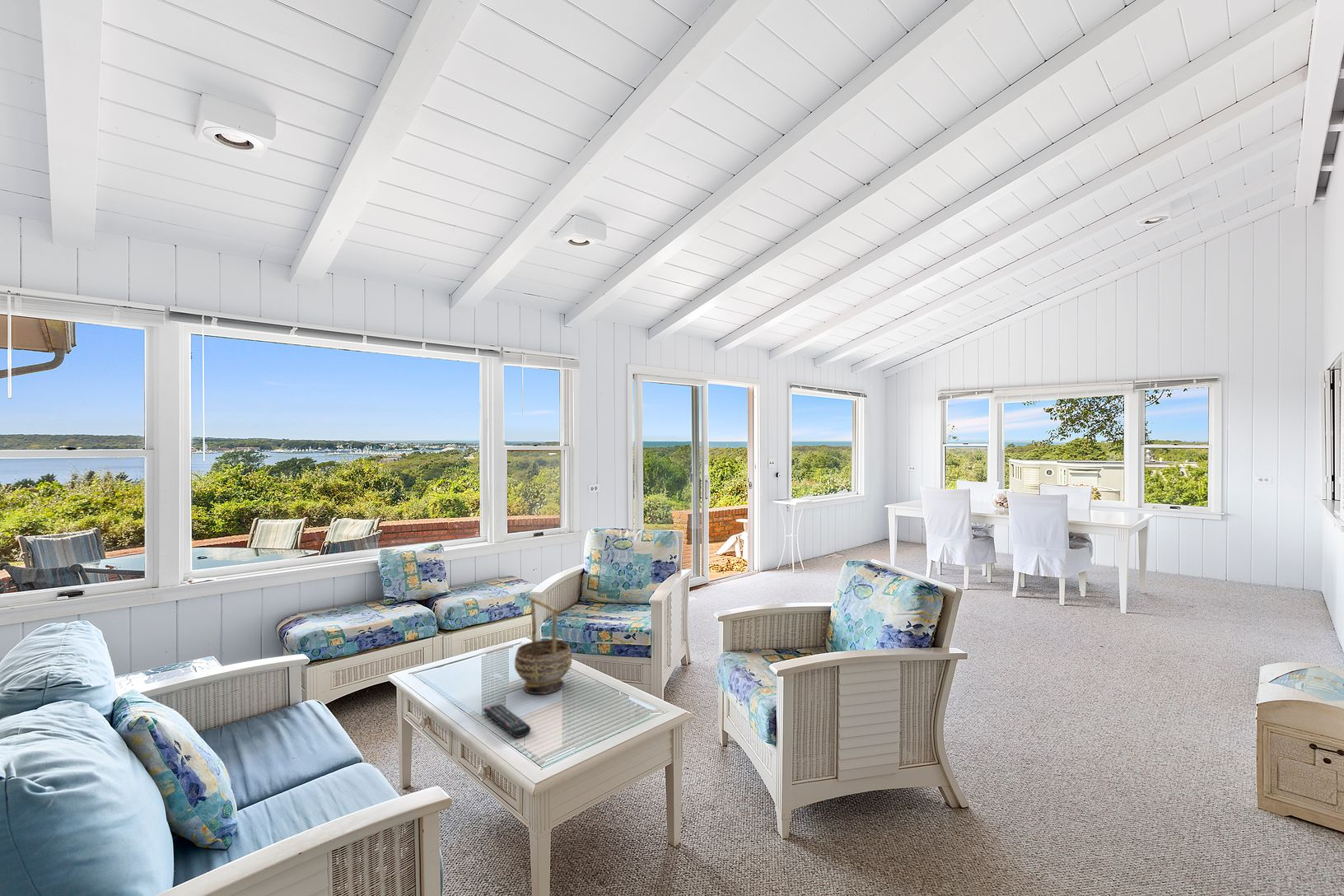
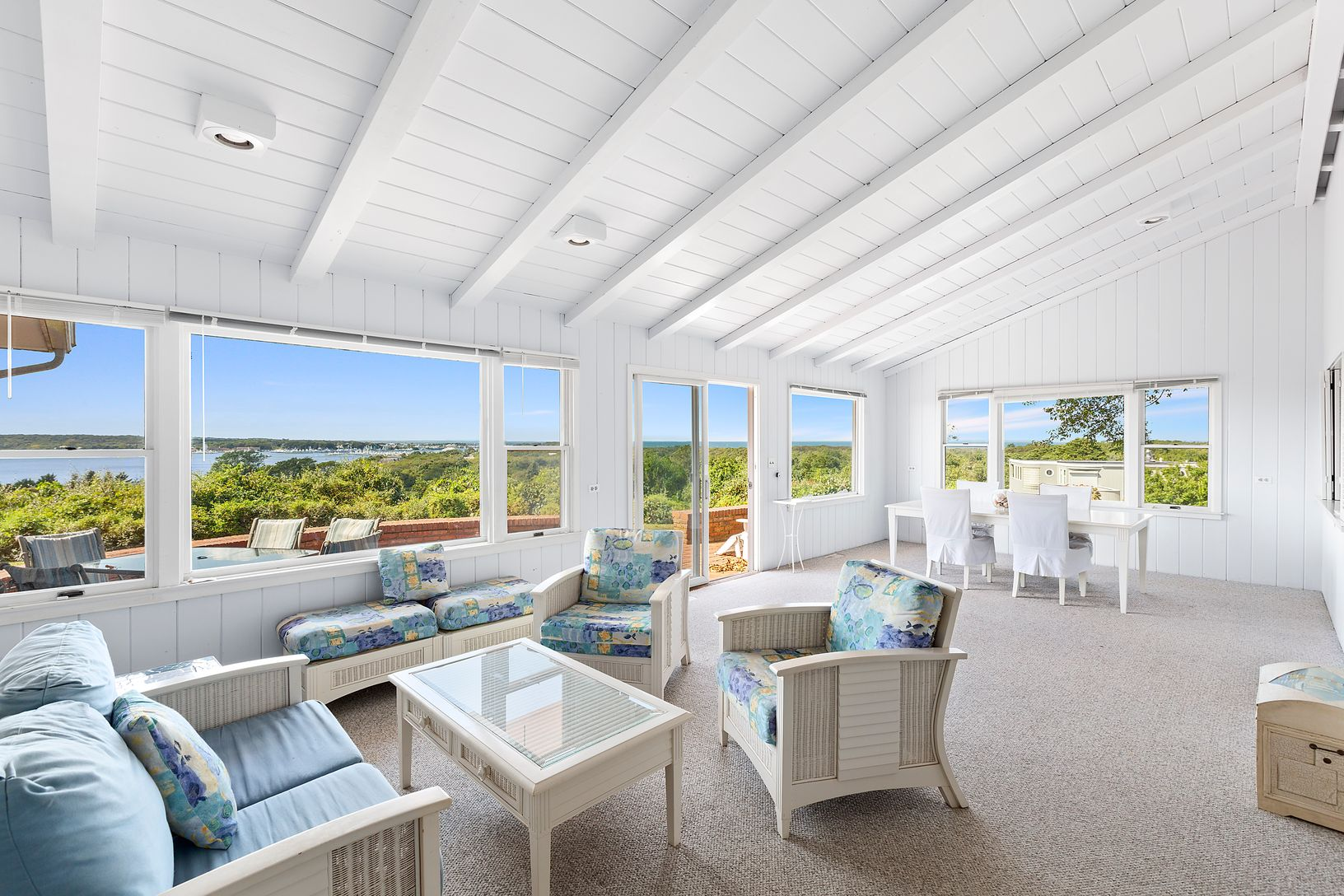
- remote control [482,703,532,739]
- decorative bowl [514,595,573,695]
